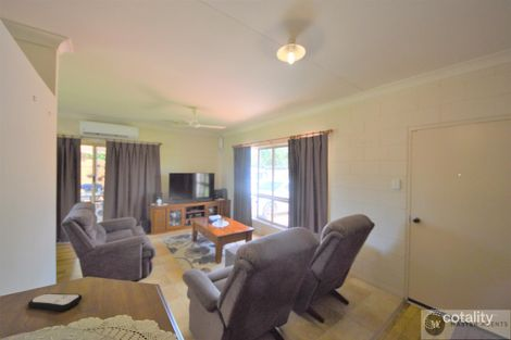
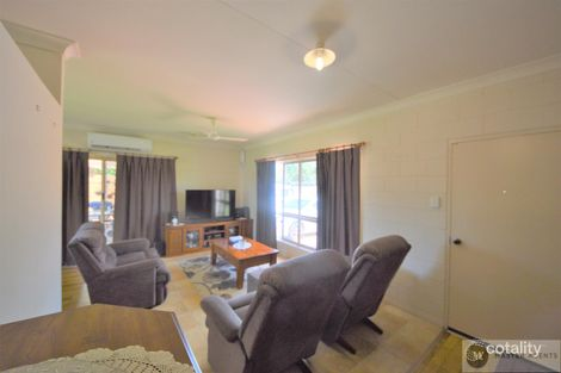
- remote control [27,292,83,312]
